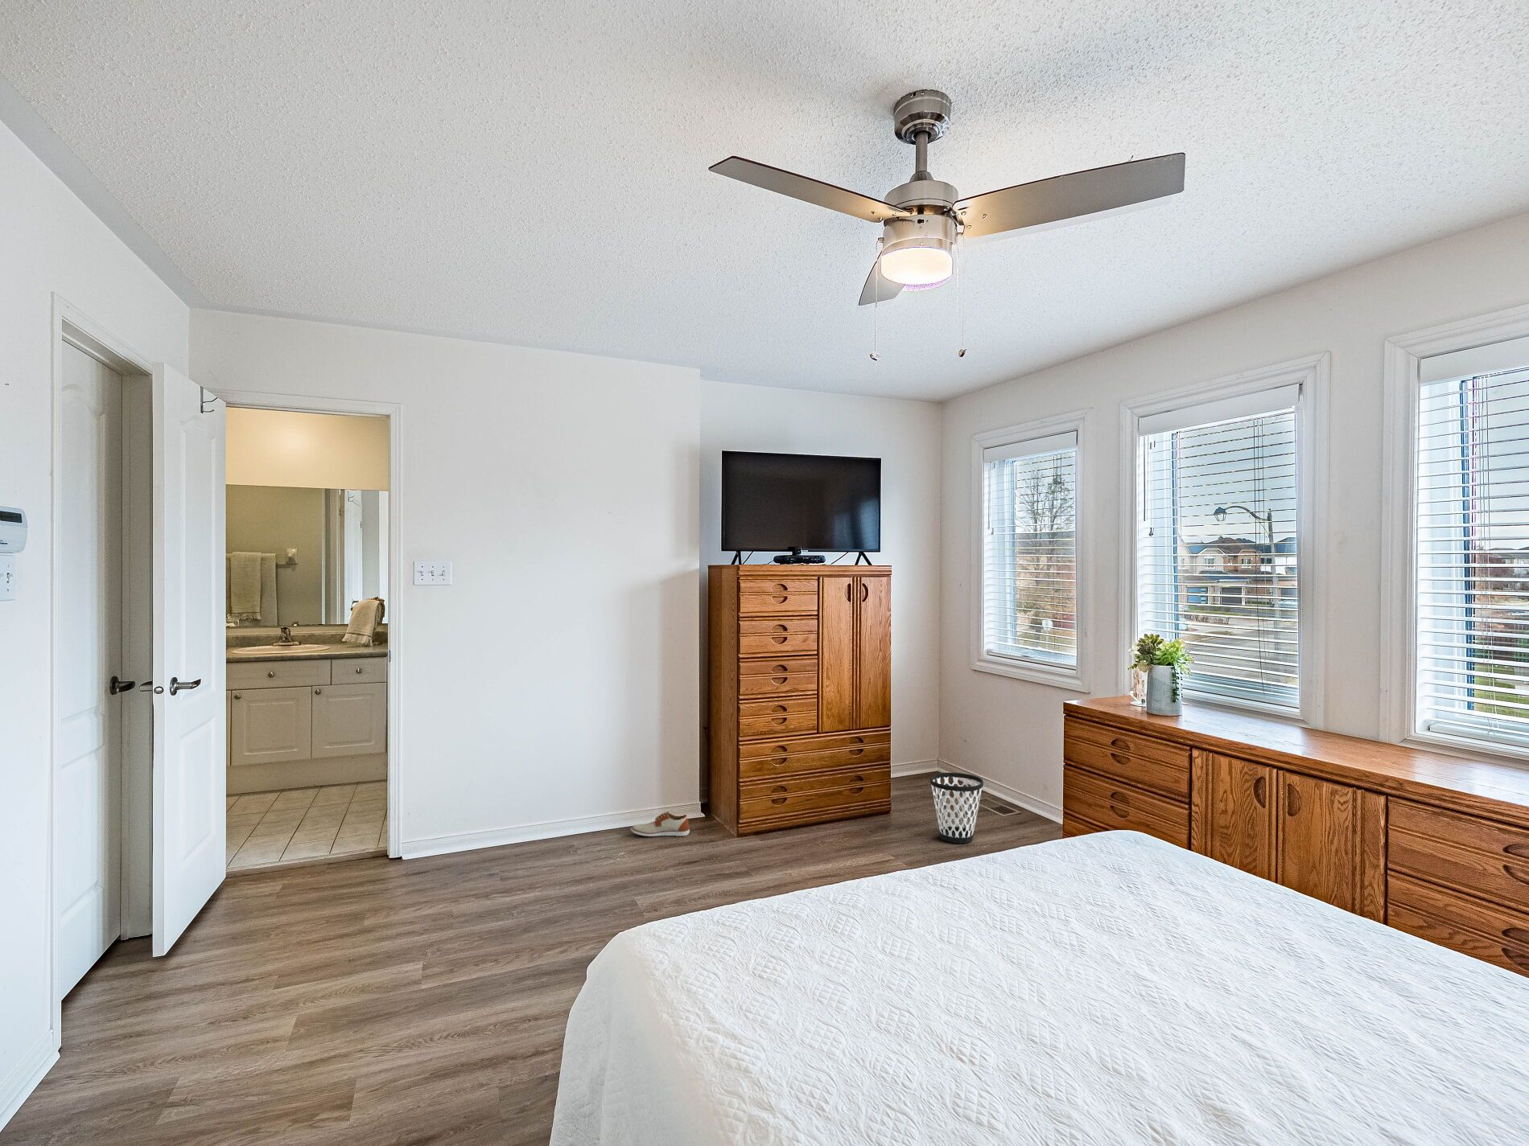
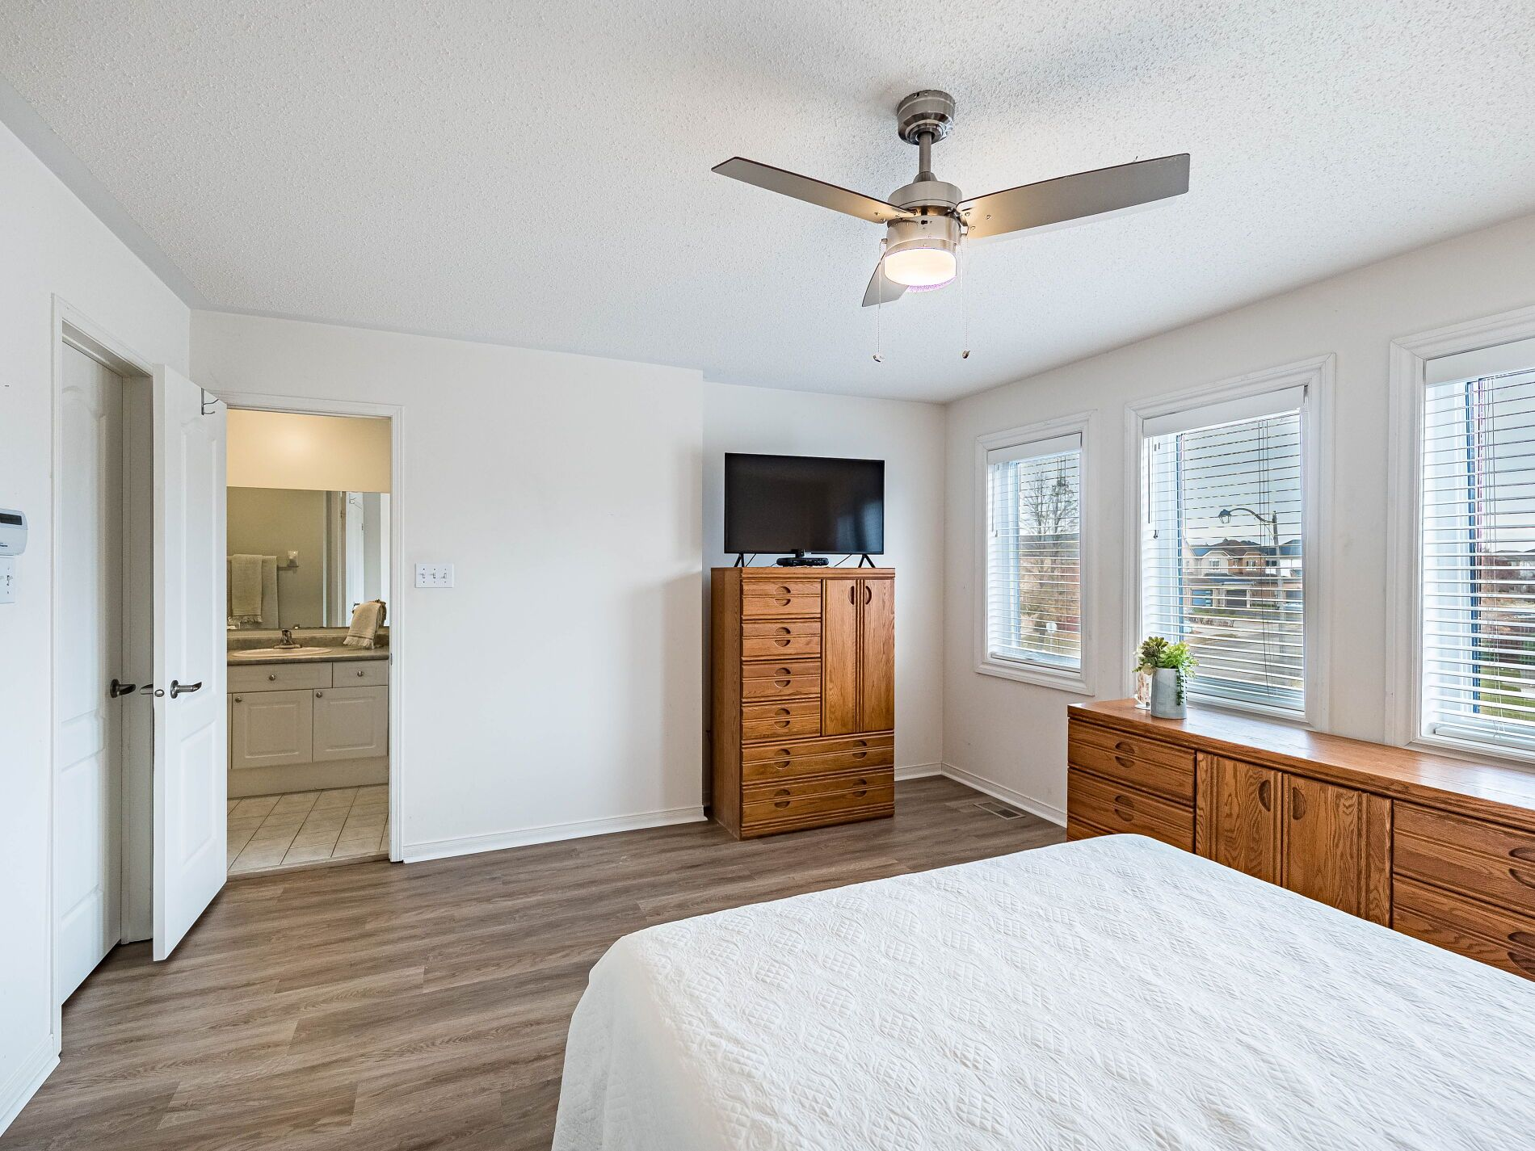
- shoe [630,810,691,837]
- wastebasket [928,772,984,844]
